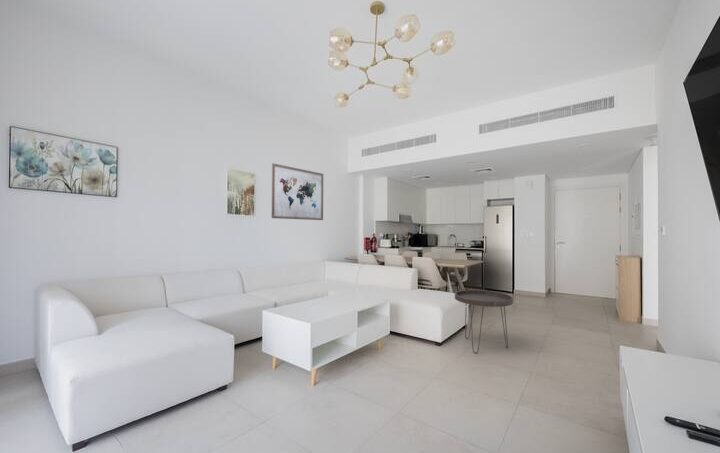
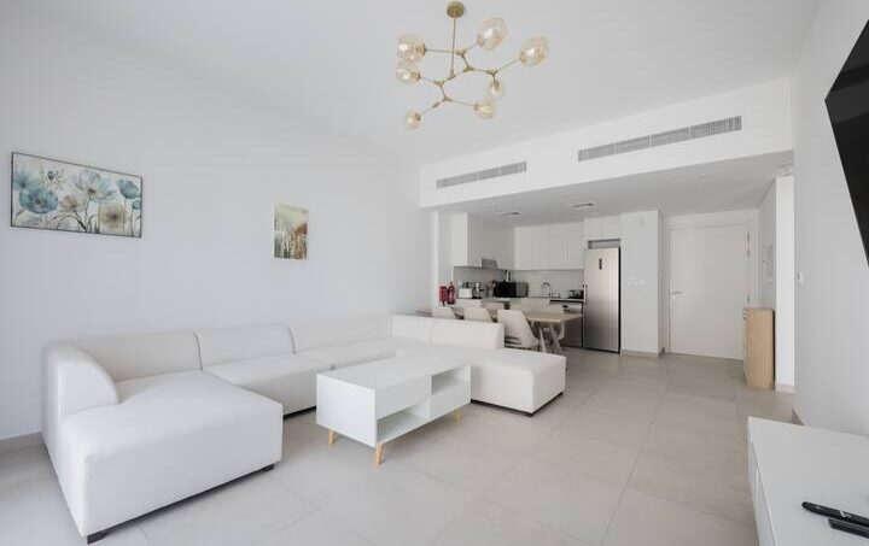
- side table [454,289,514,354]
- wall art [271,162,324,221]
